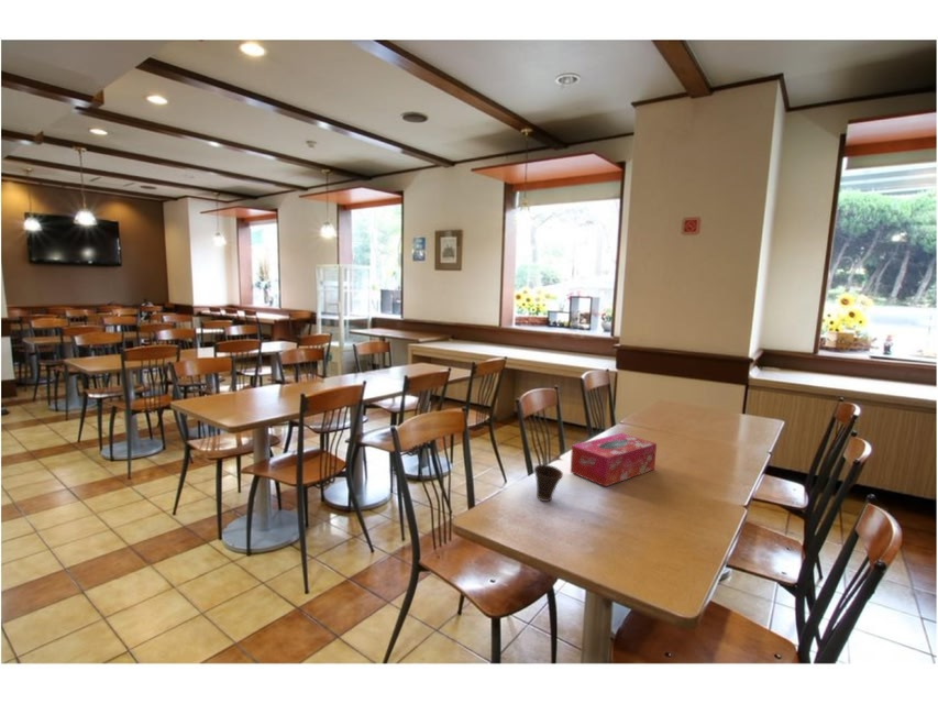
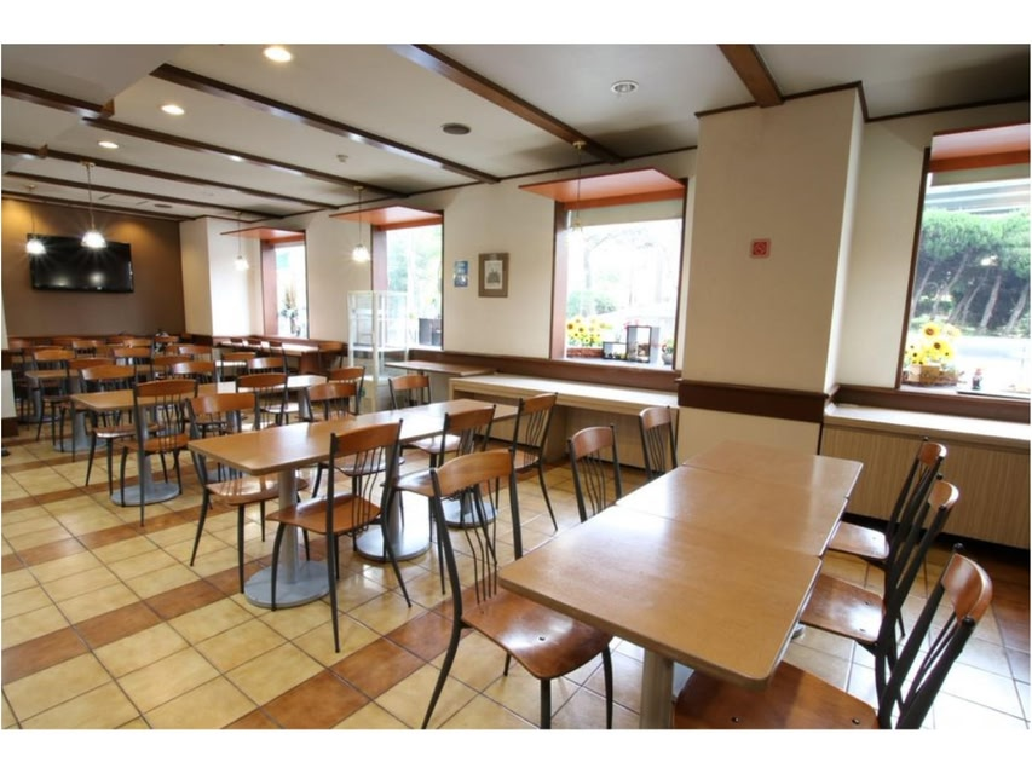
- cup [533,463,564,503]
- tissue box [570,432,658,487]
